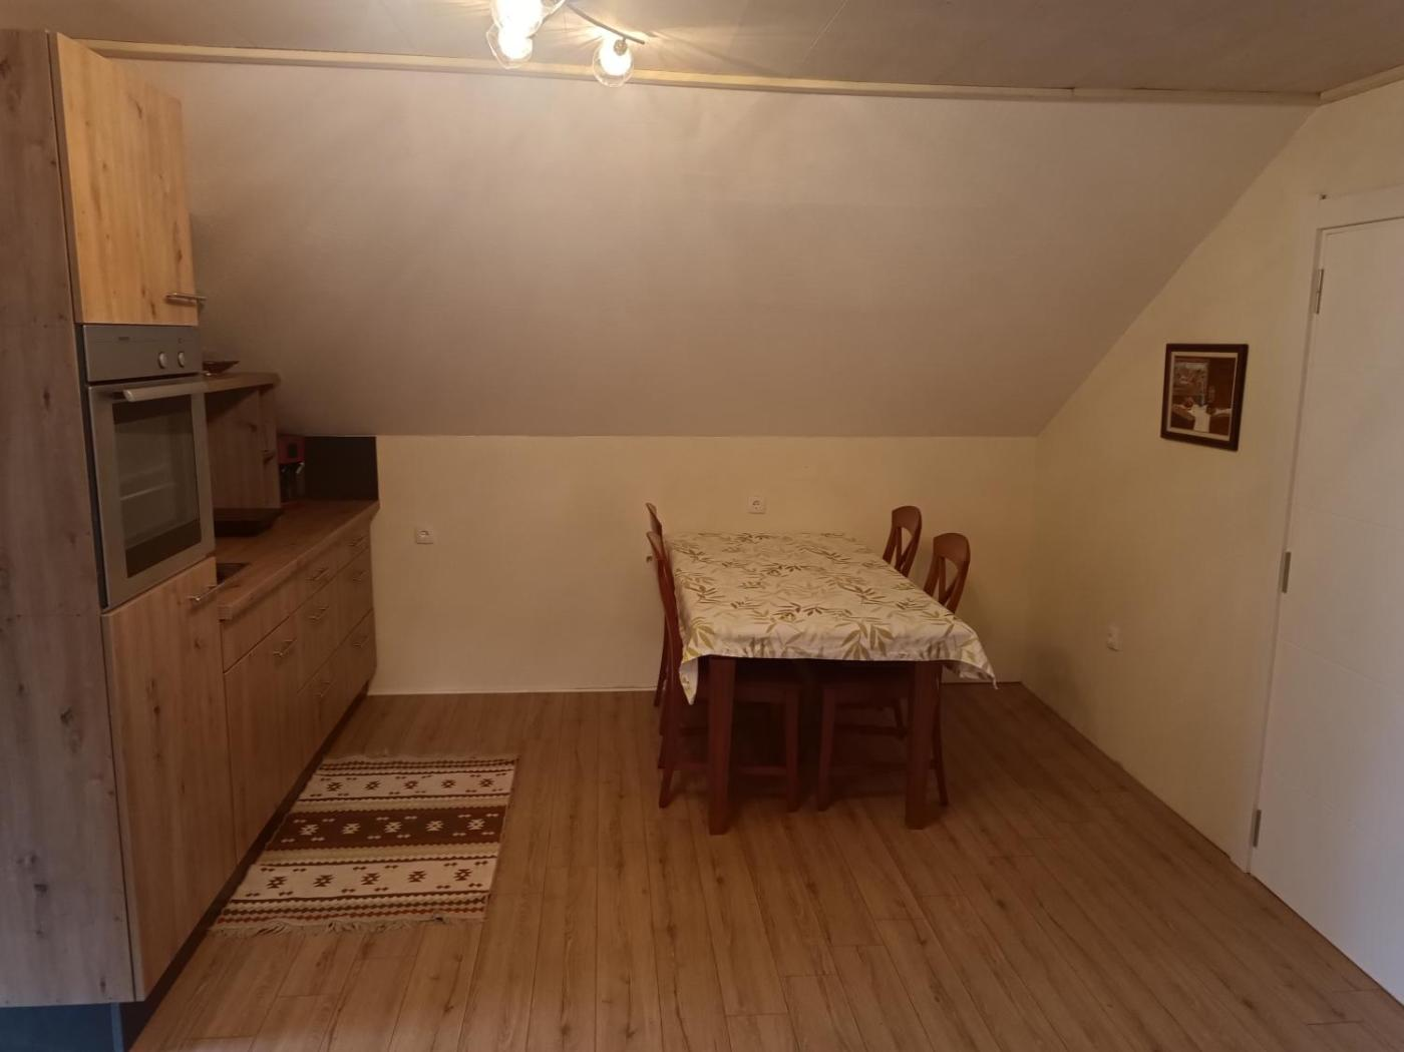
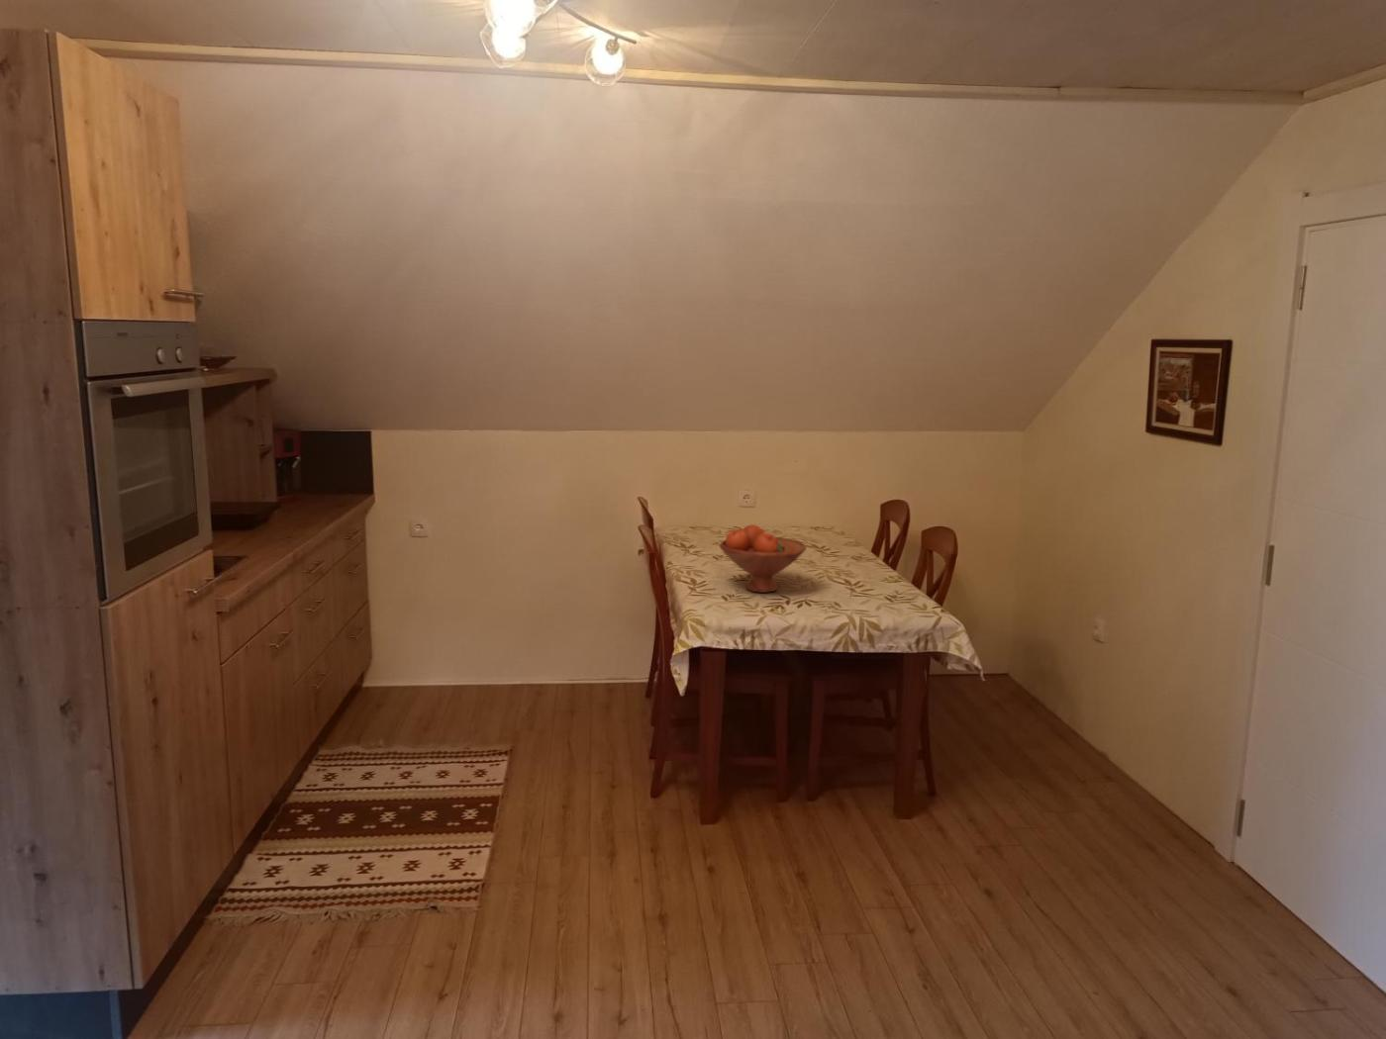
+ fruit bowl [719,524,806,594]
